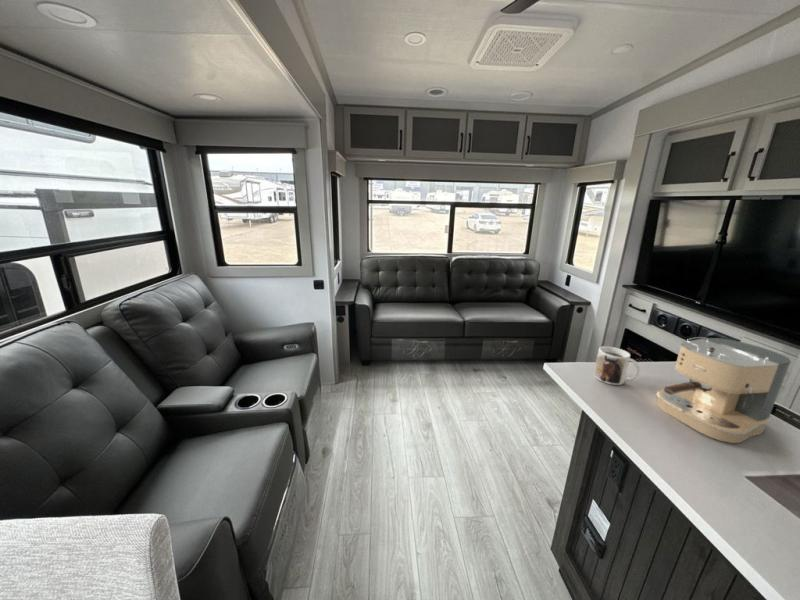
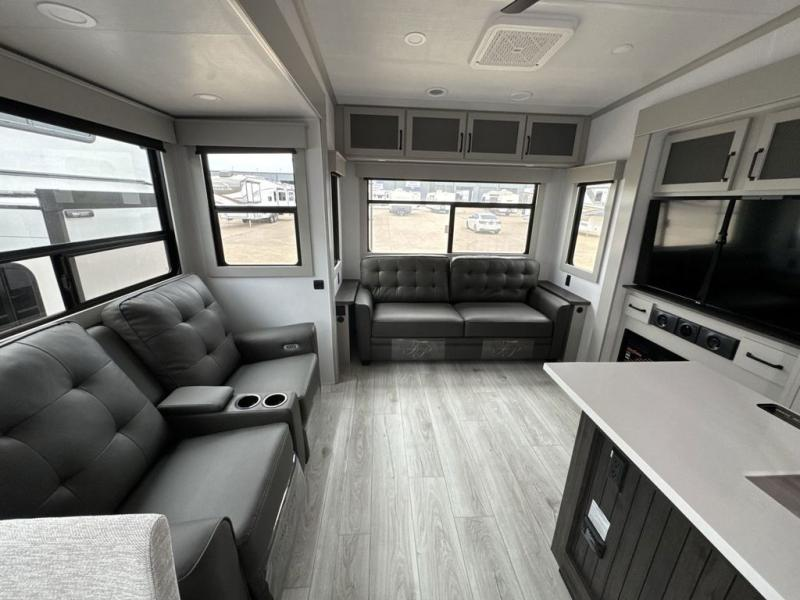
- mug [593,345,641,386]
- coffee maker [655,336,792,444]
